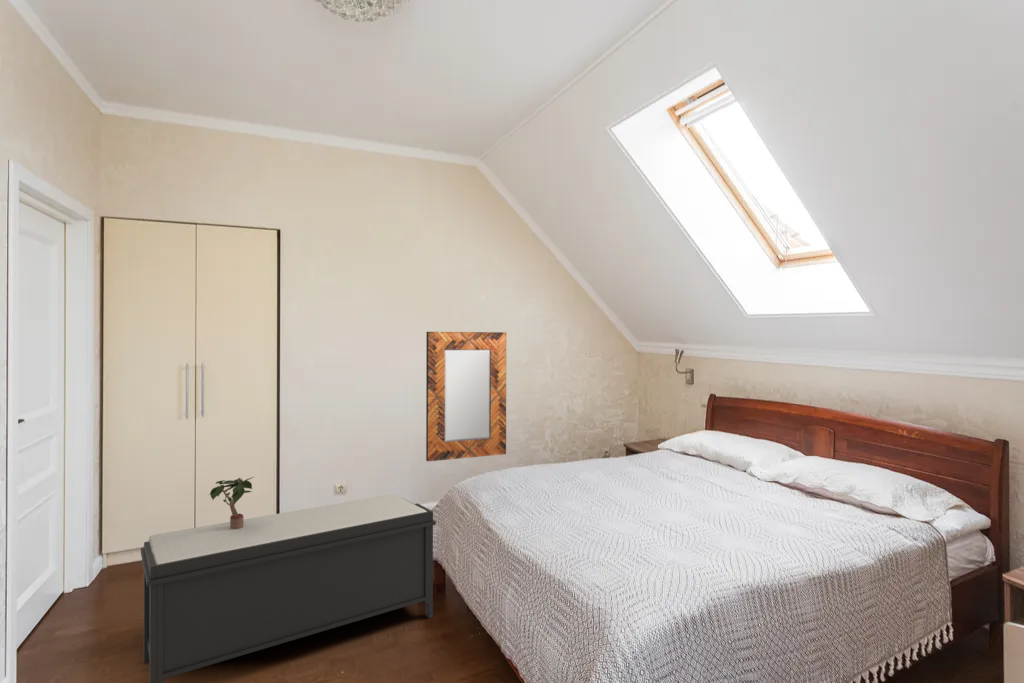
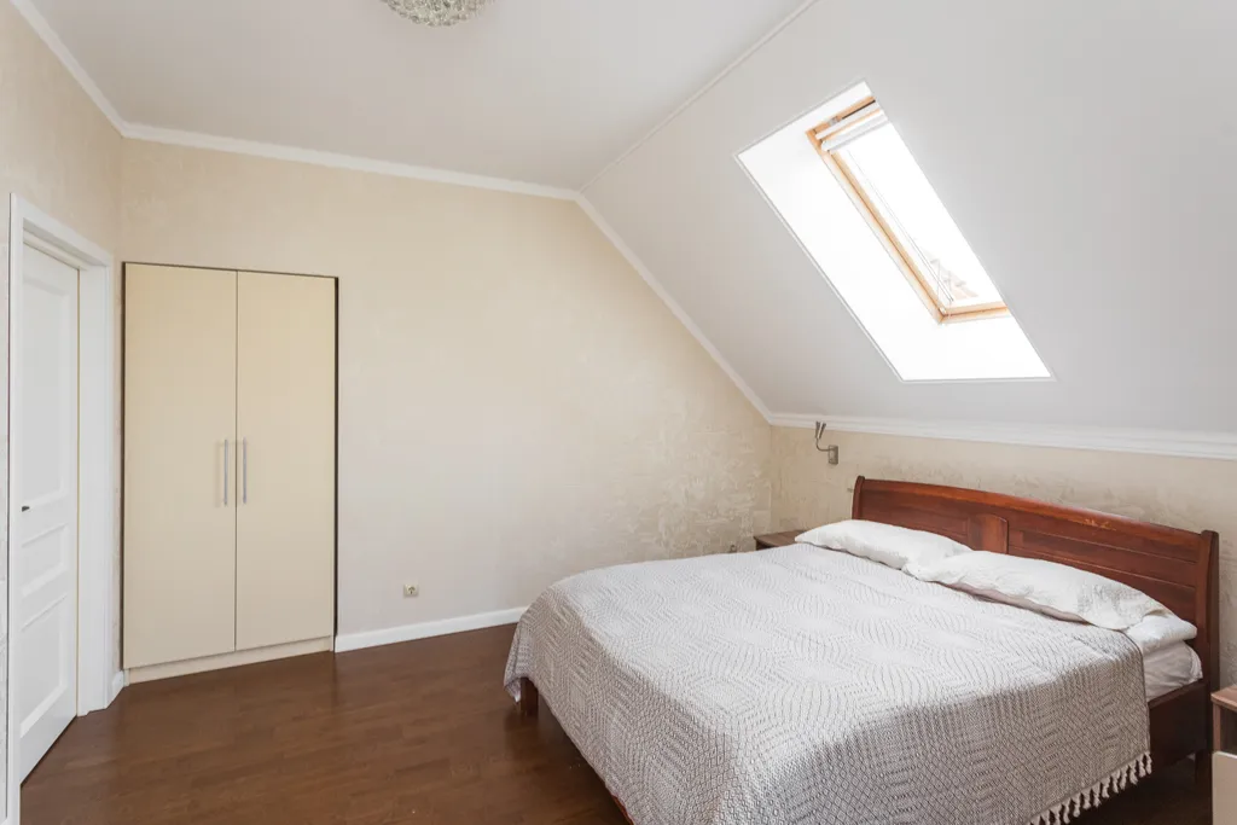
- home mirror [425,331,507,462]
- bench [140,493,437,683]
- potted plant [209,476,254,529]
